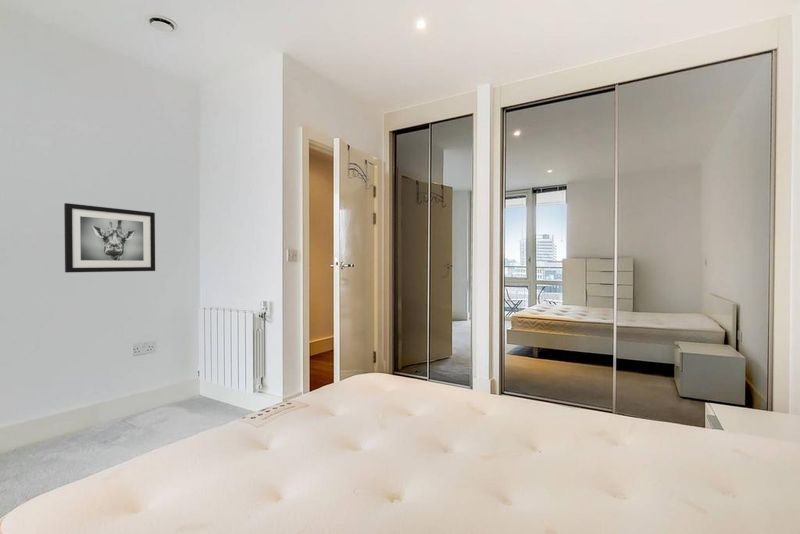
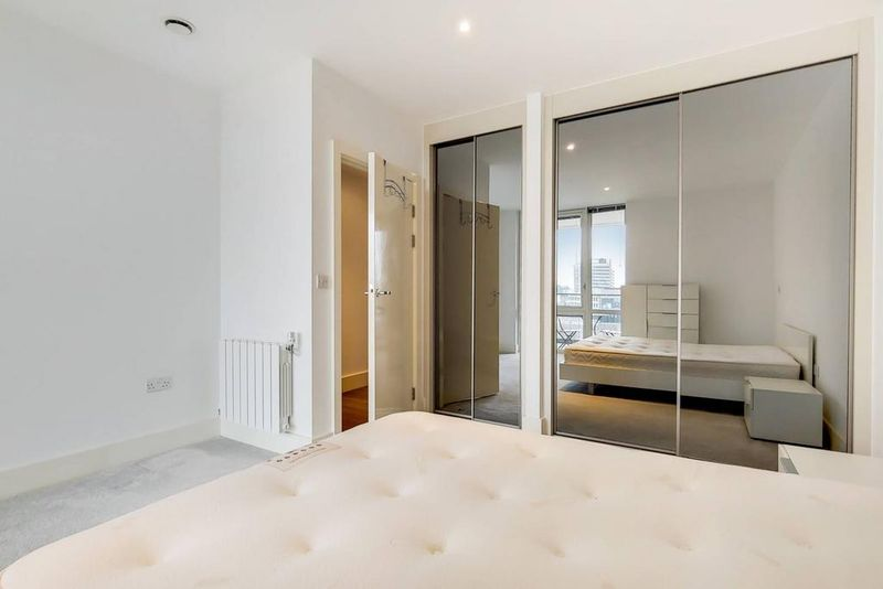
- wall art [63,202,156,274]
